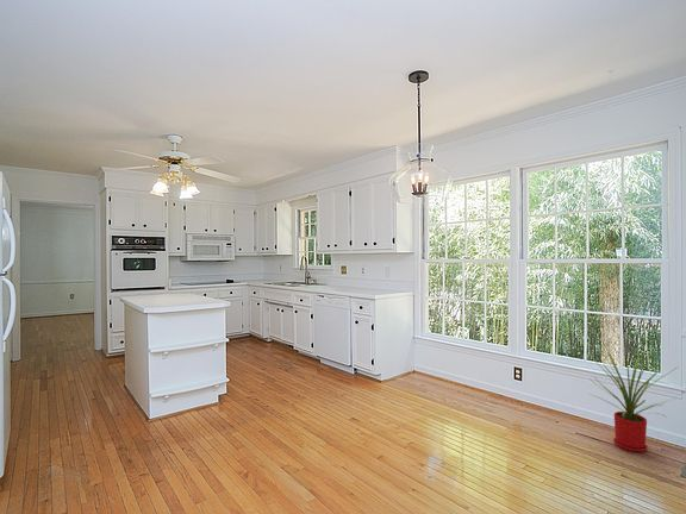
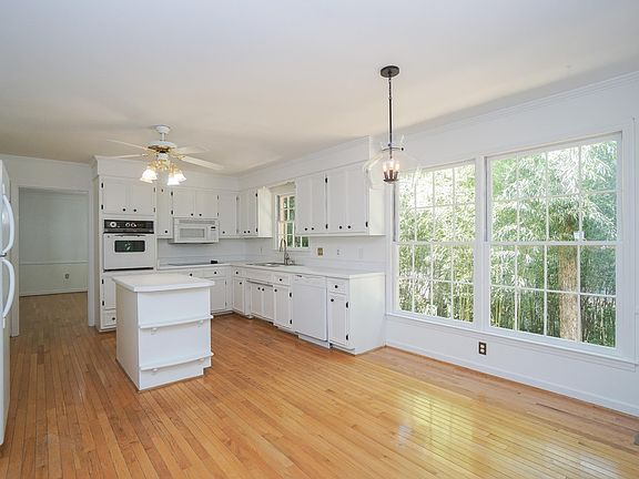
- house plant [588,346,678,453]
